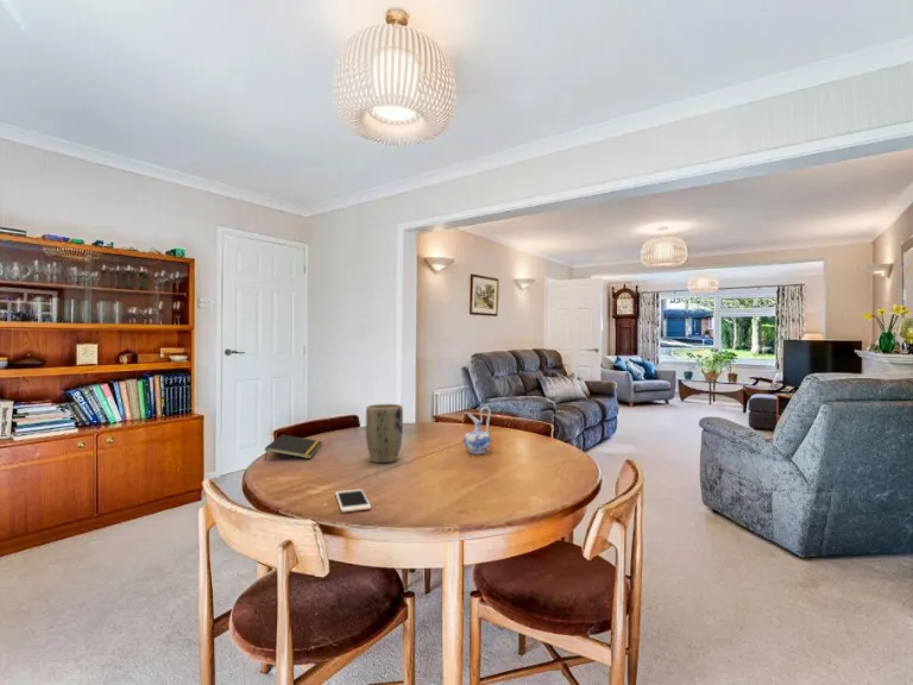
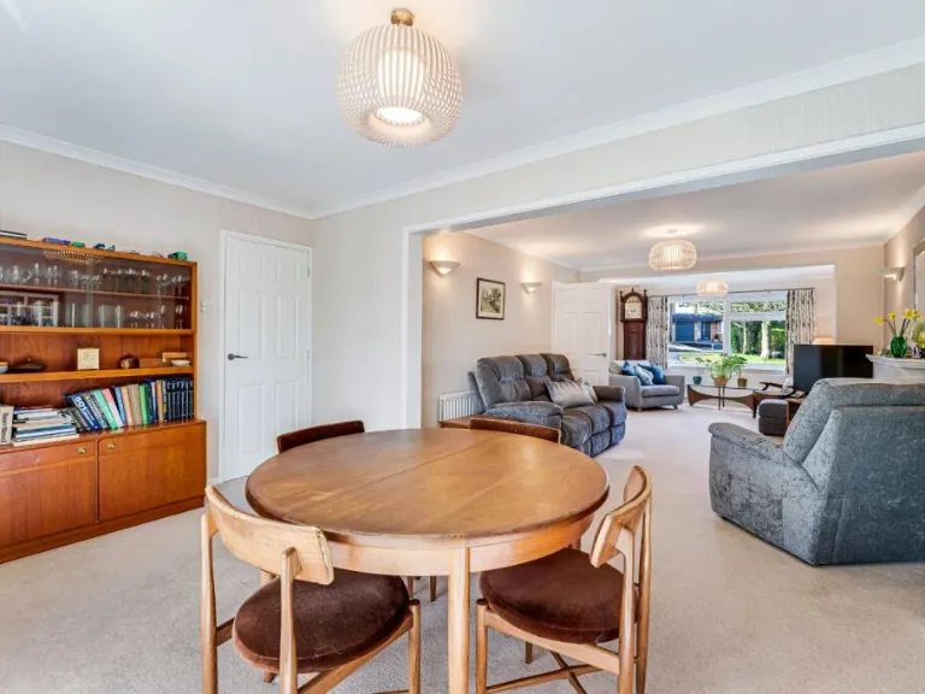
- plant pot [365,403,404,464]
- notepad [264,433,323,461]
- cell phone [334,488,372,514]
- ceramic pitcher [462,406,492,455]
